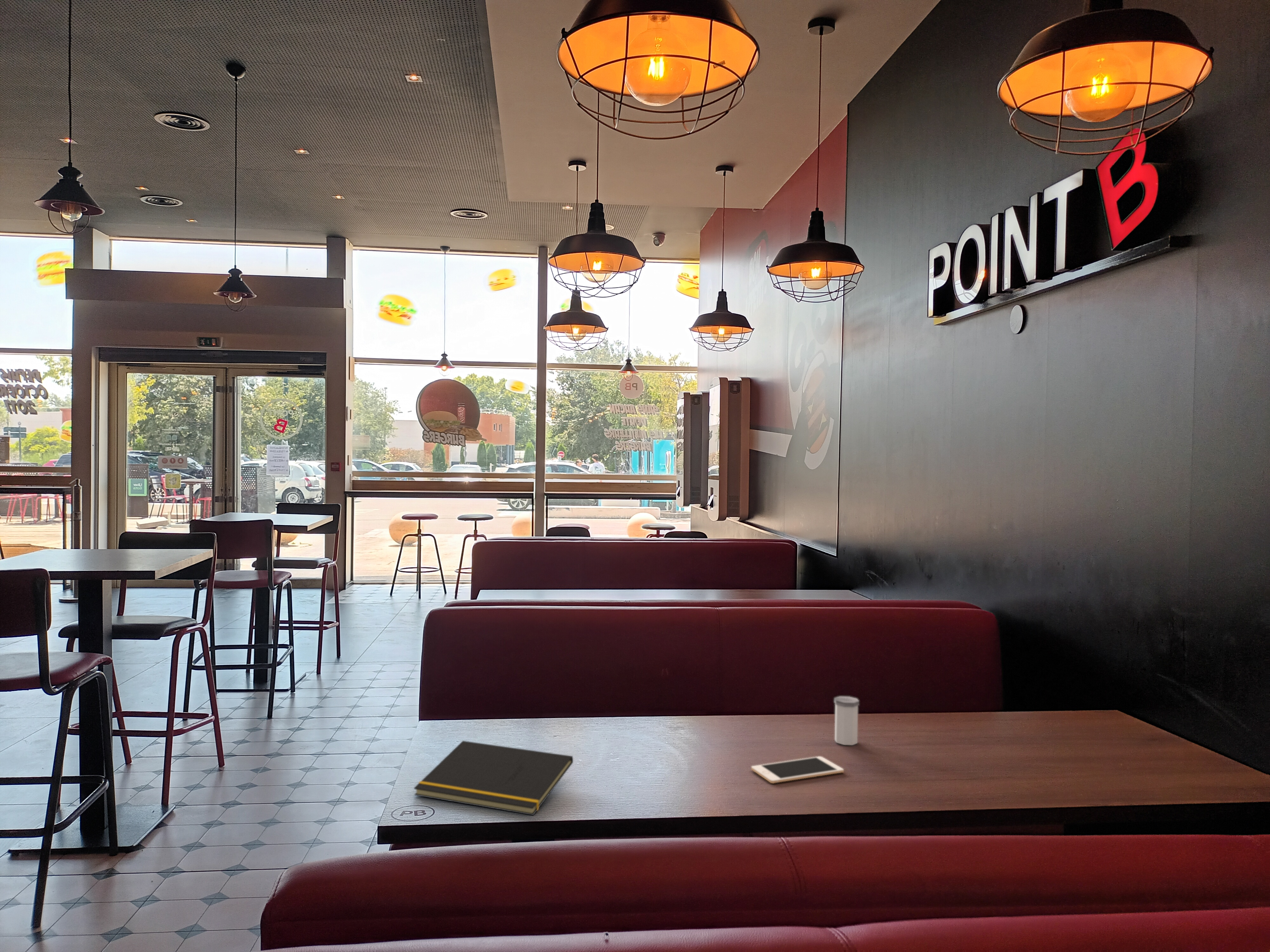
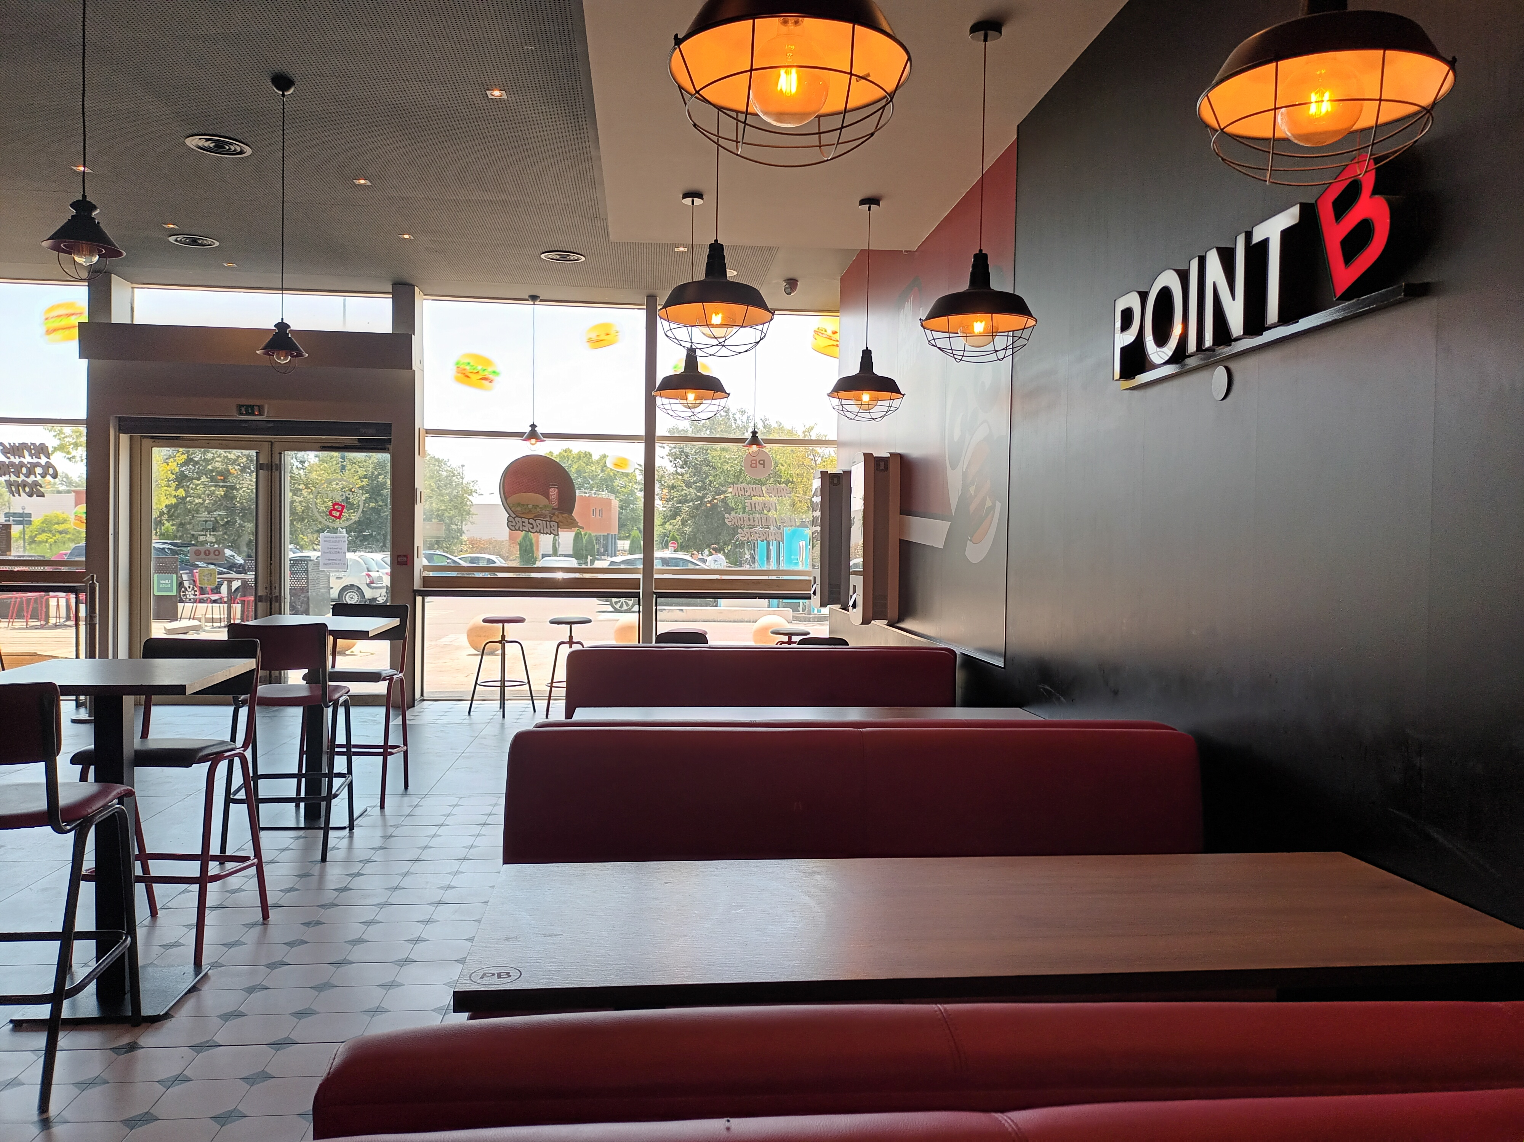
- salt shaker [834,696,859,745]
- notepad [413,740,573,816]
- cell phone [751,756,844,784]
